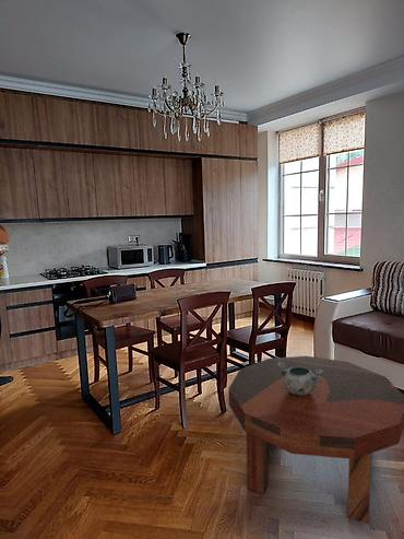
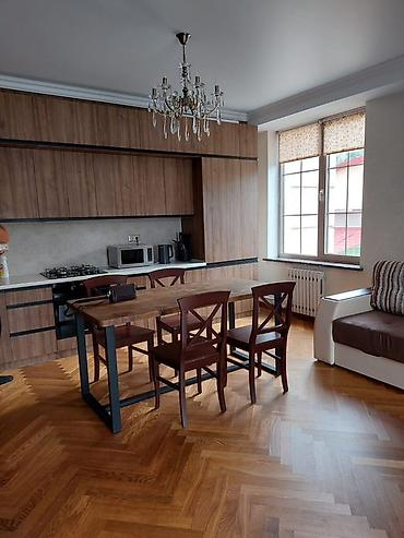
- decorative bowl [276,362,323,396]
- coffee table [227,355,404,525]
